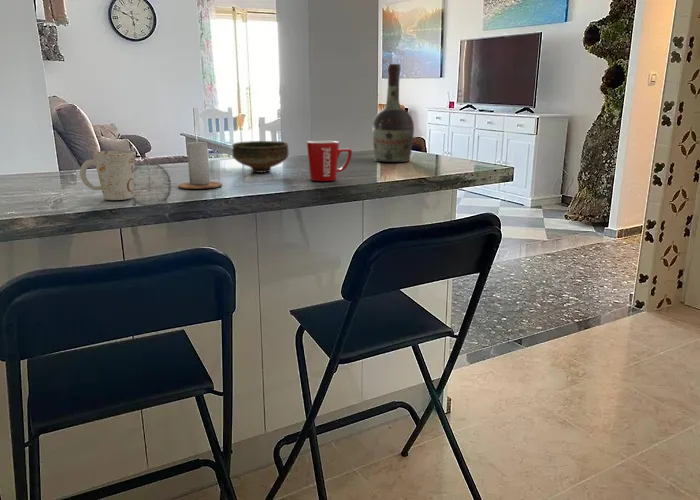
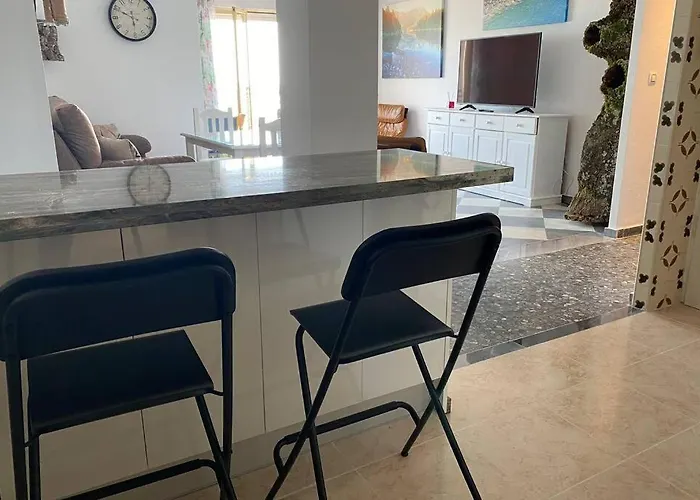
- mug [306,140,353,182]
- cognac bottle [371,63,415,163]
- bowl [231,140,289,173]
- mug [79,150,136,201]
- candle [177,127,223,190]
